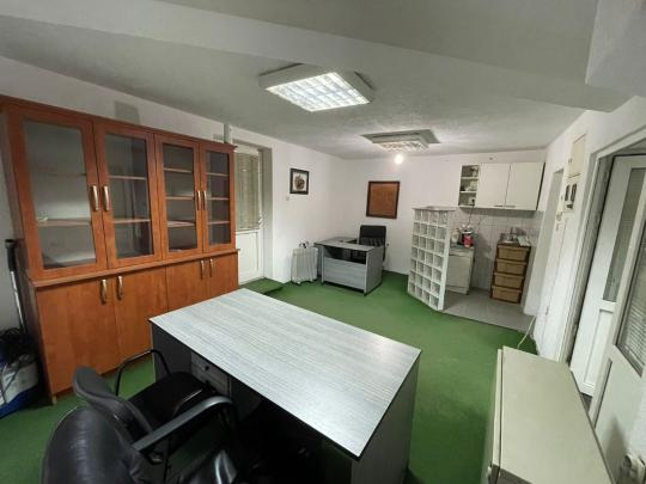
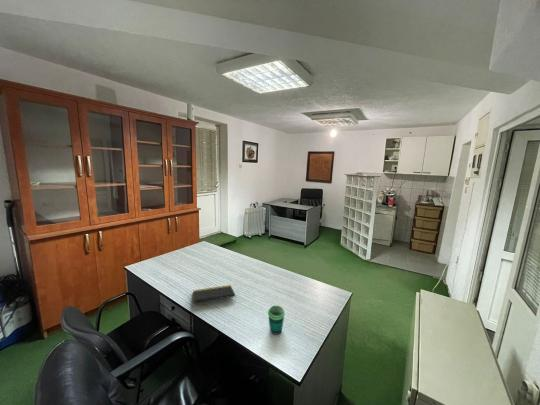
+ cup [267,305,286,336]
+ notepad [192,284,237,304]
